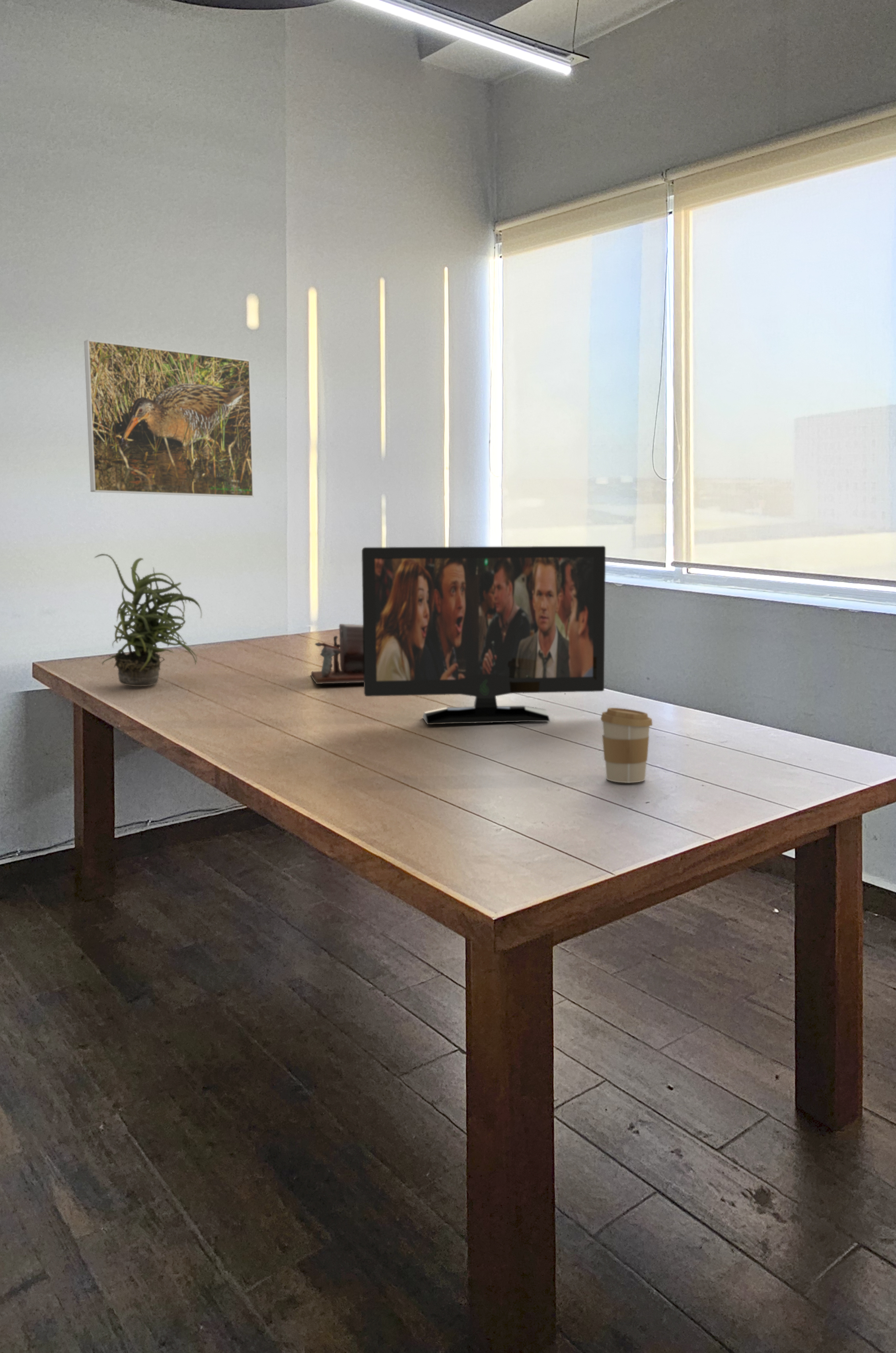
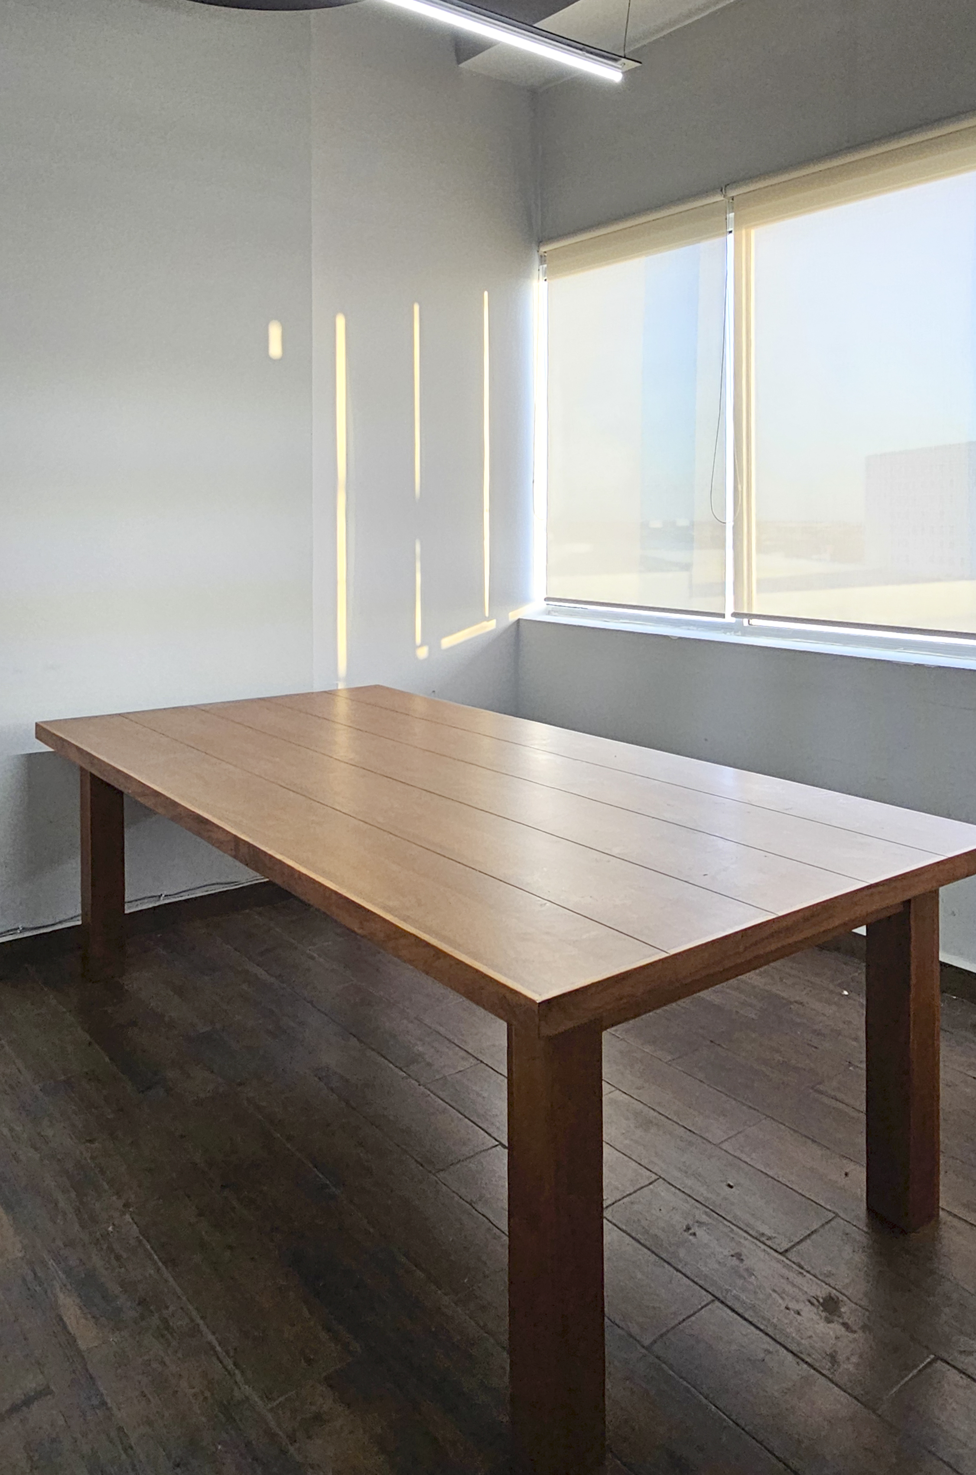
- flat panel tv [361,545,606,725]
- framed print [84,339,254,498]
- desk organizer [310,623,364,684]
- potted plant [94,553,202,687]
- coffee cup [600,707,653,783]
